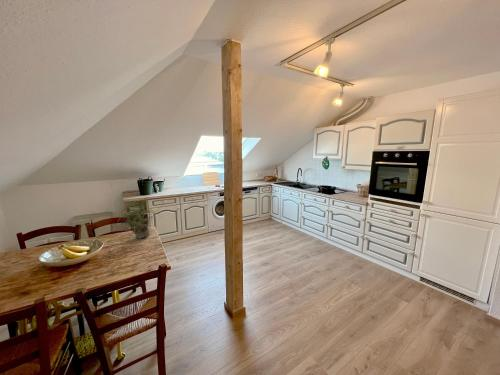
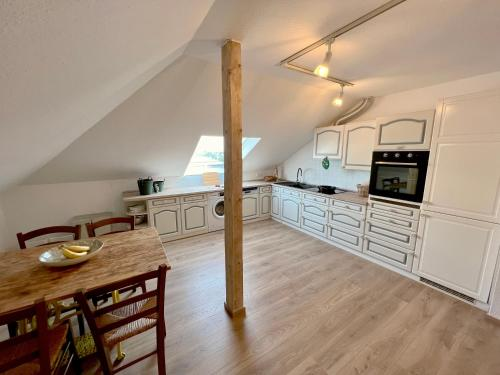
- potted plant [116,194,162,240]
